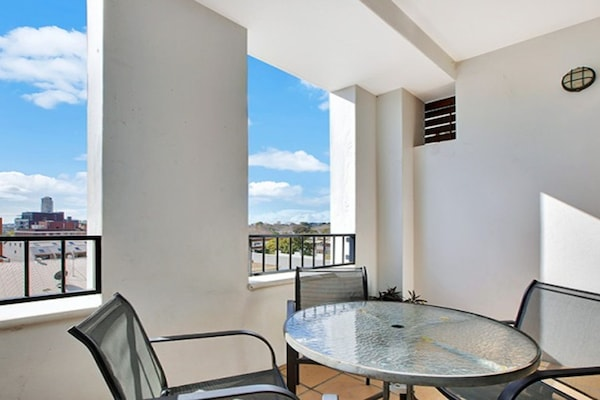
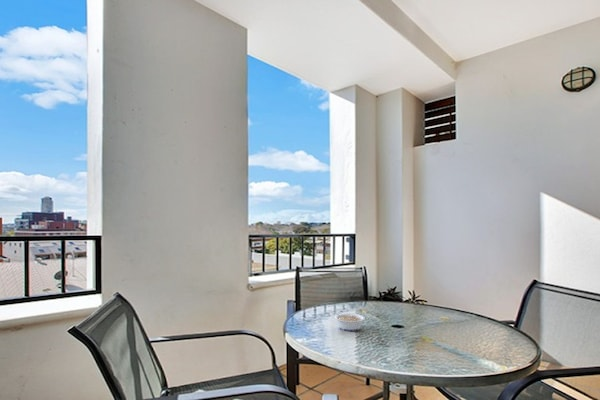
+ legume [331,310,366,332]
